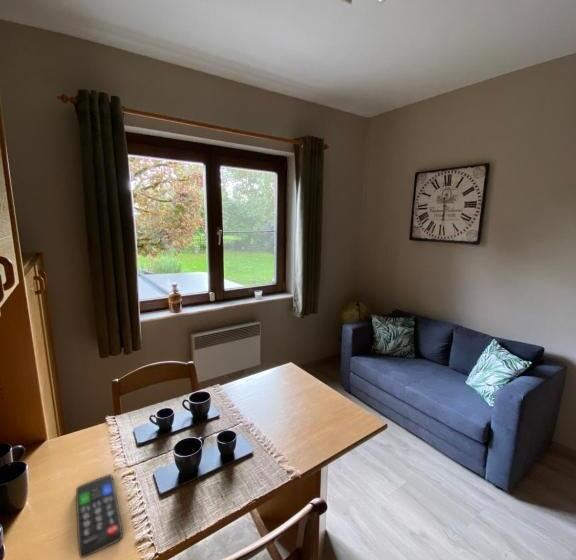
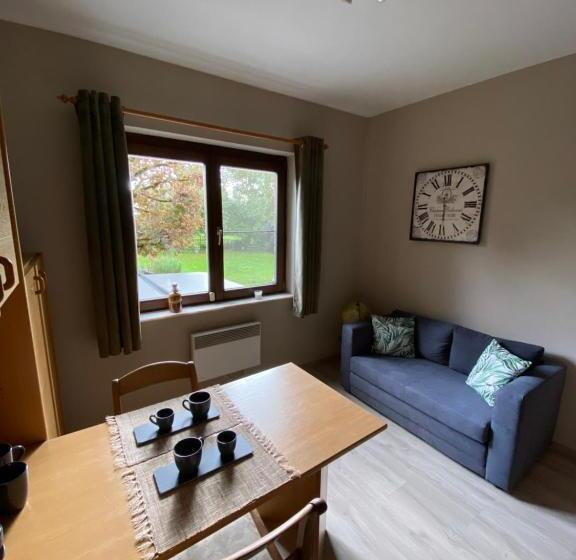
- remote control [75,473,124,560]
